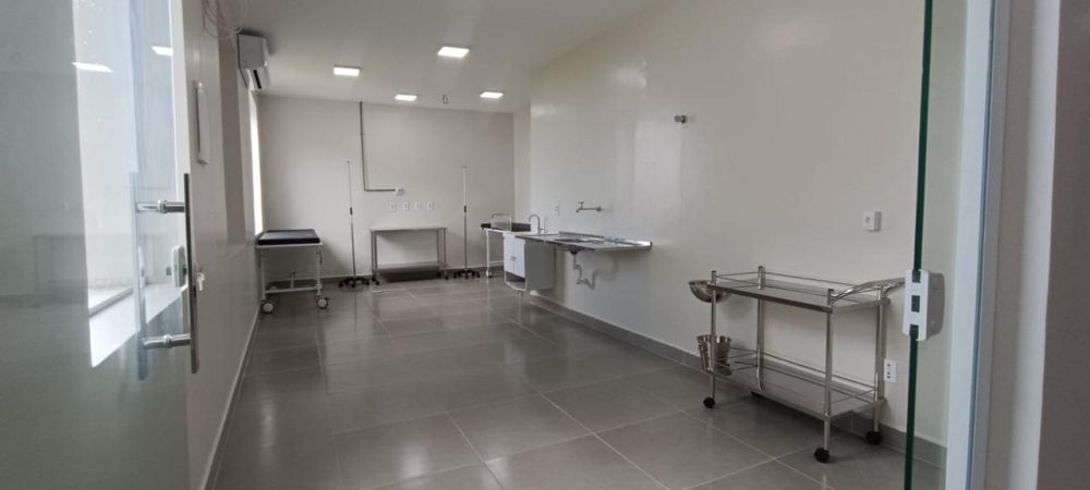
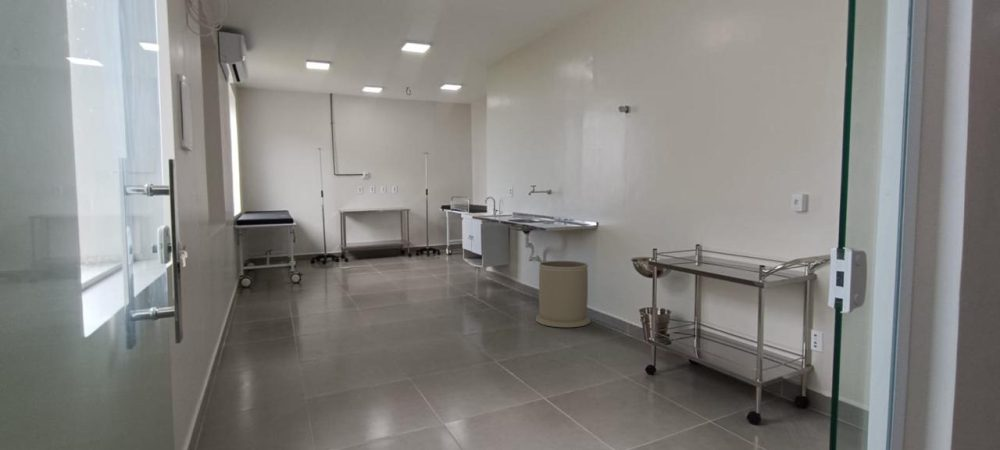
+ trash can [535,260,592,328]
